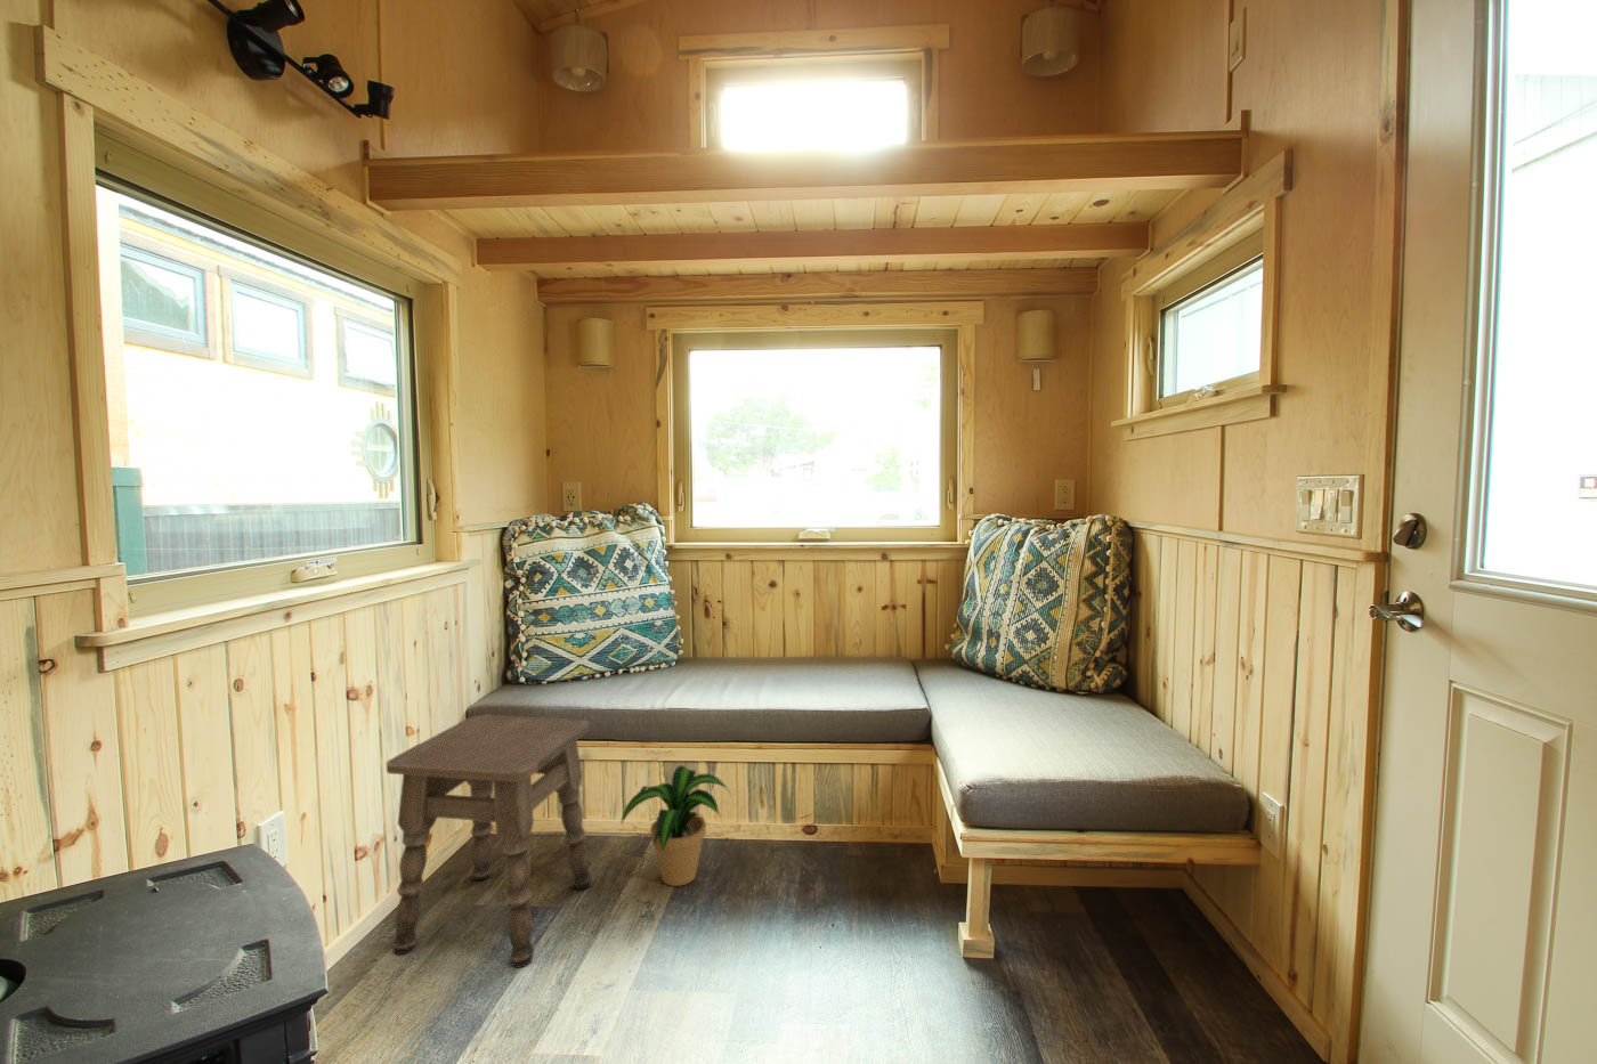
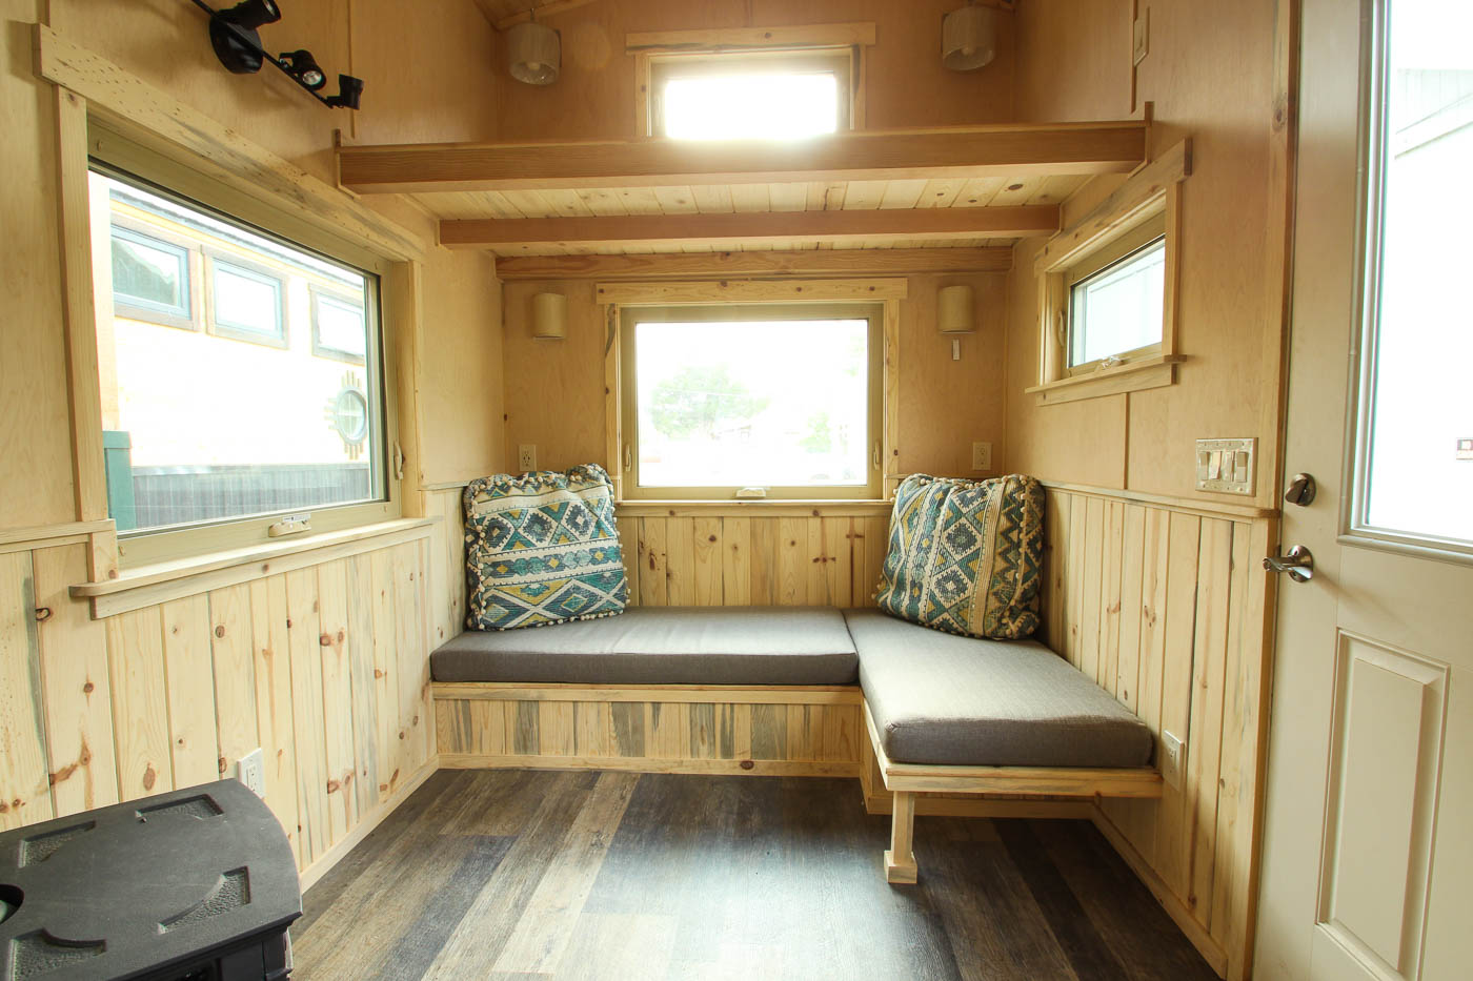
- potted plant [621,764,733,887]
- side table [386,714,592,969]
